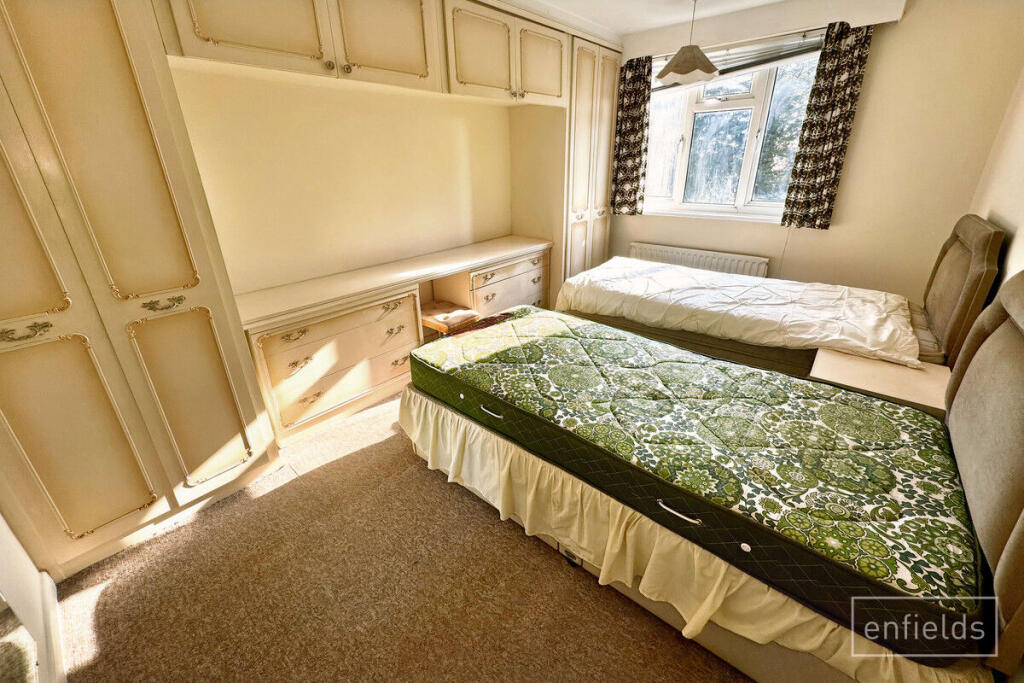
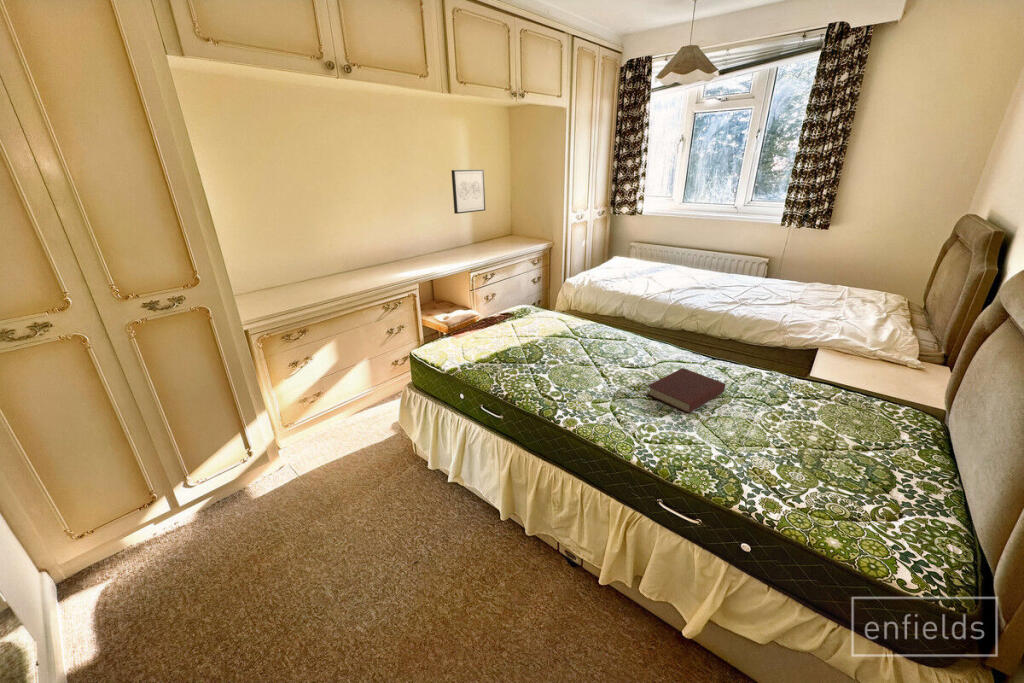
+ book [647,367,726,414]
+ wall art [450,169,486,215]
